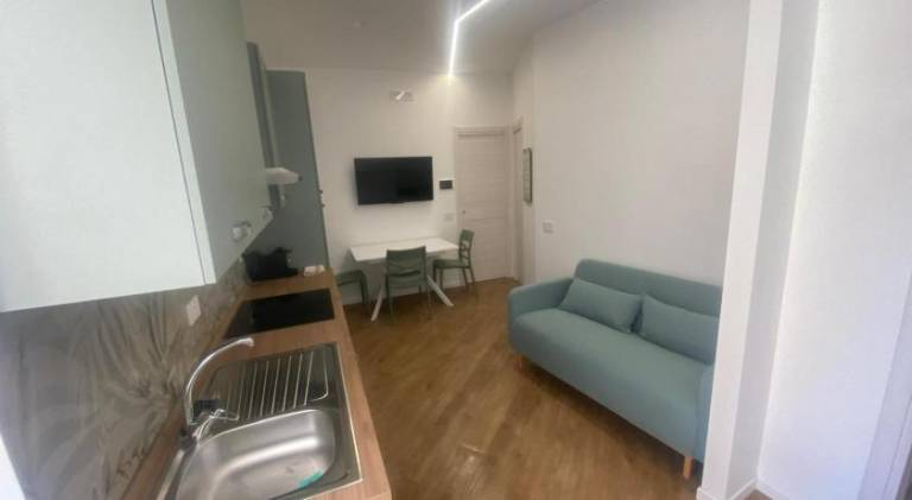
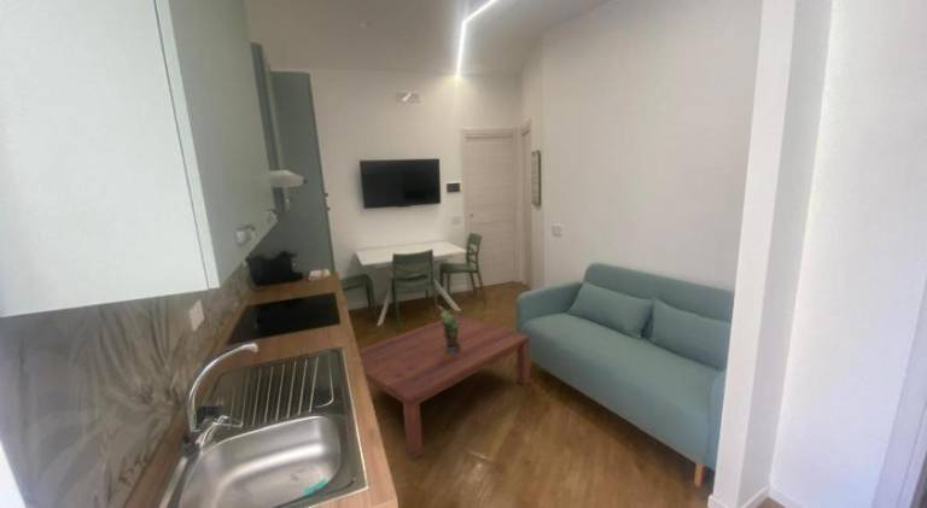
+ coffee table [358,314,531,460]
+ potted plant [437,304,464,354]
